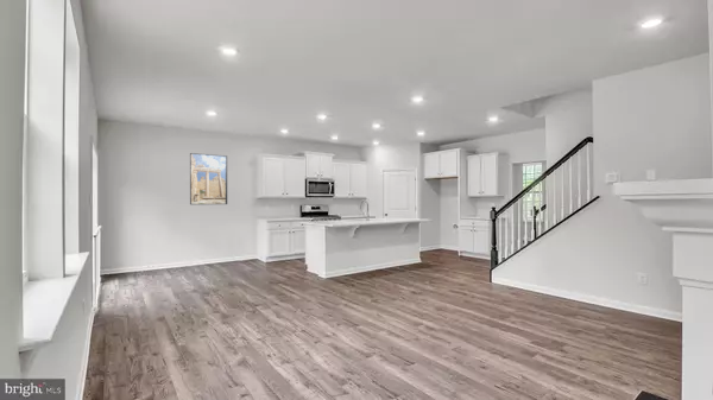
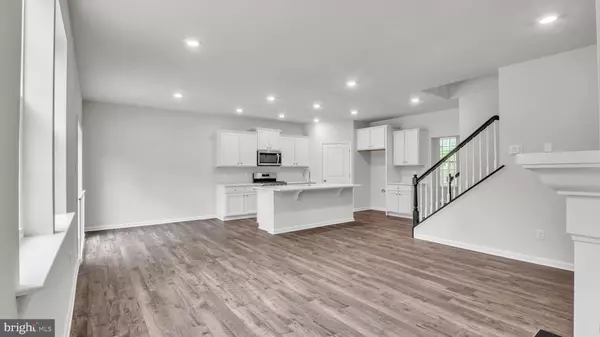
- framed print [189,152,228,205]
